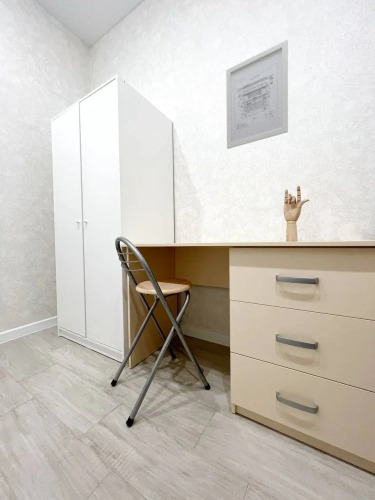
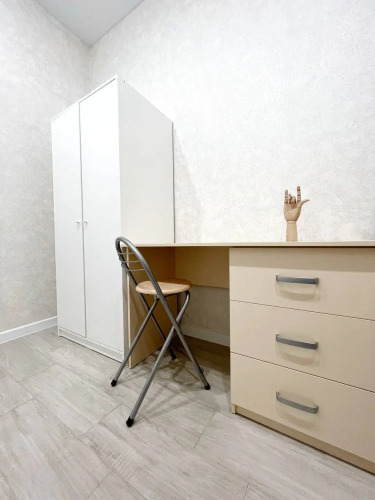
- wall art [225,39,289,150]
